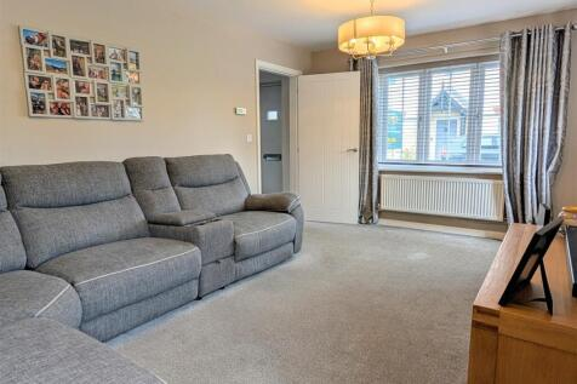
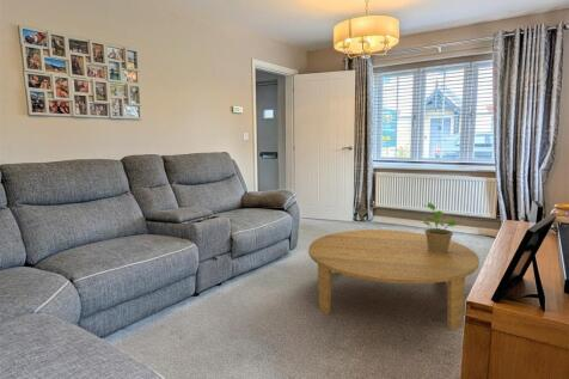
+ potted plant [421,202,458,252]
+ coffee table [307,228,481,331]
